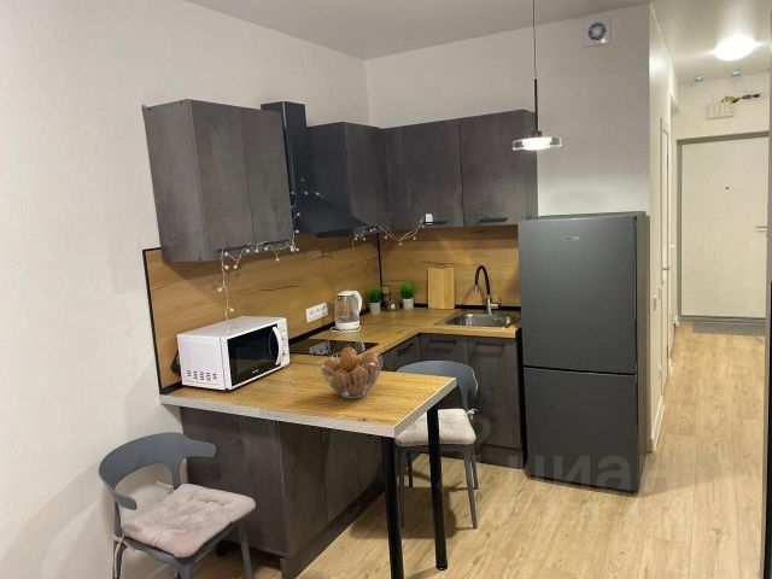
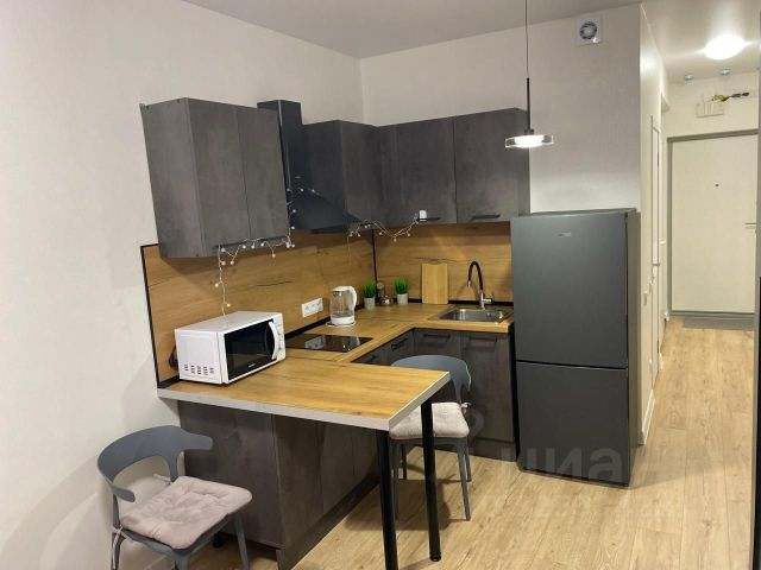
- fruit basket [318,346,384,400]
